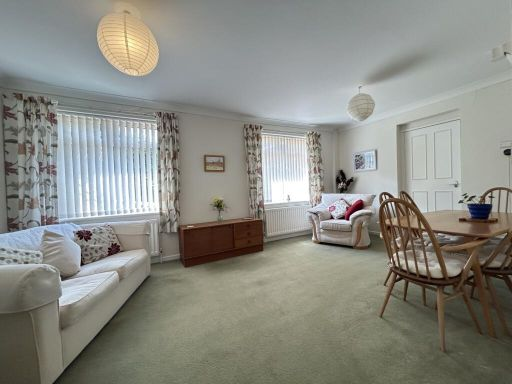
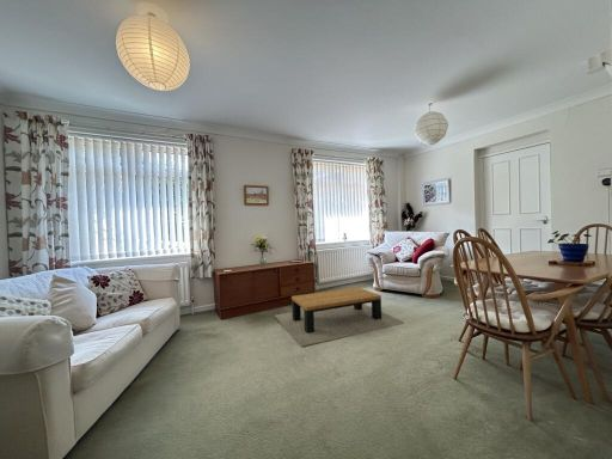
+ coffee table [274,286,405,348]
